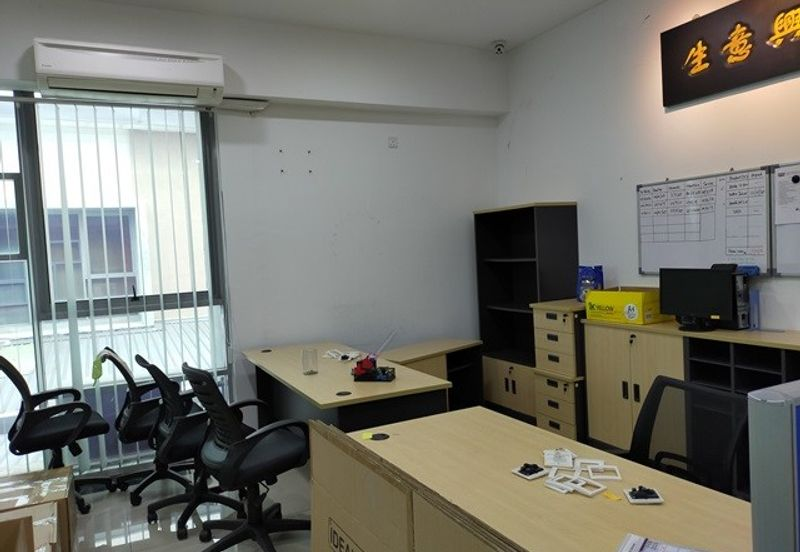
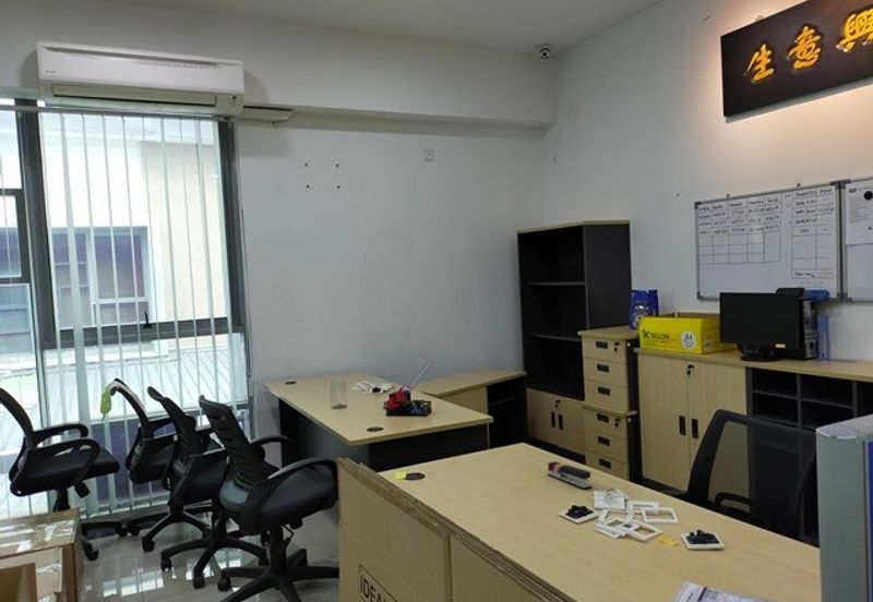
+ stapler [547,460,593,491]
